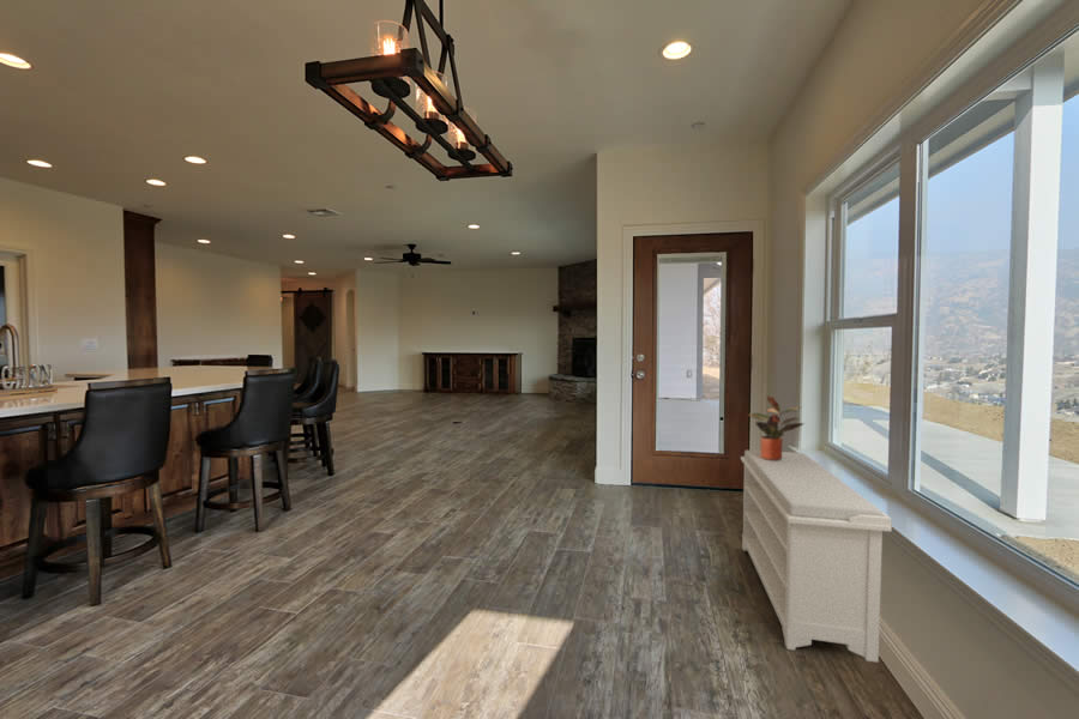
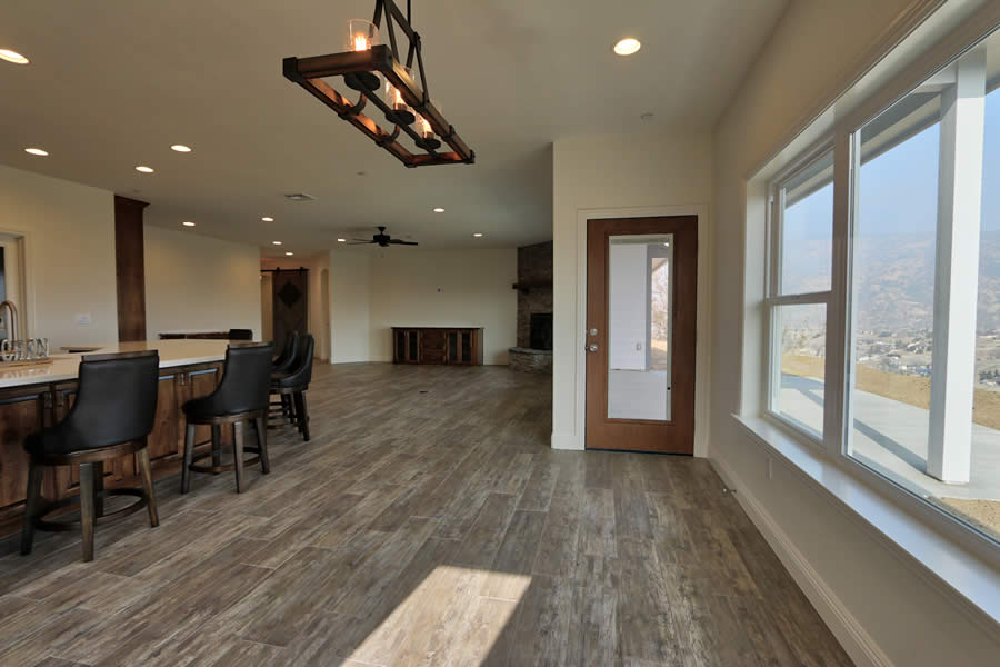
- bench [740,449,893,664]
- potted plant [748,395,806,460]
